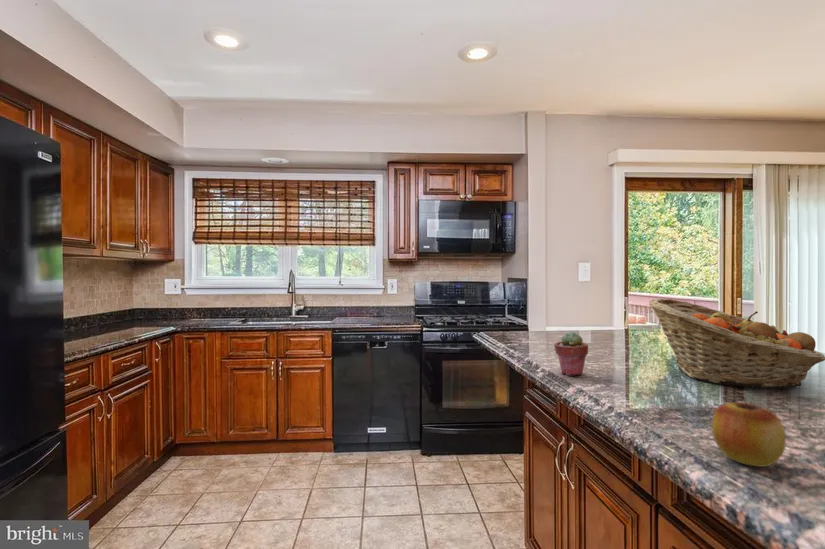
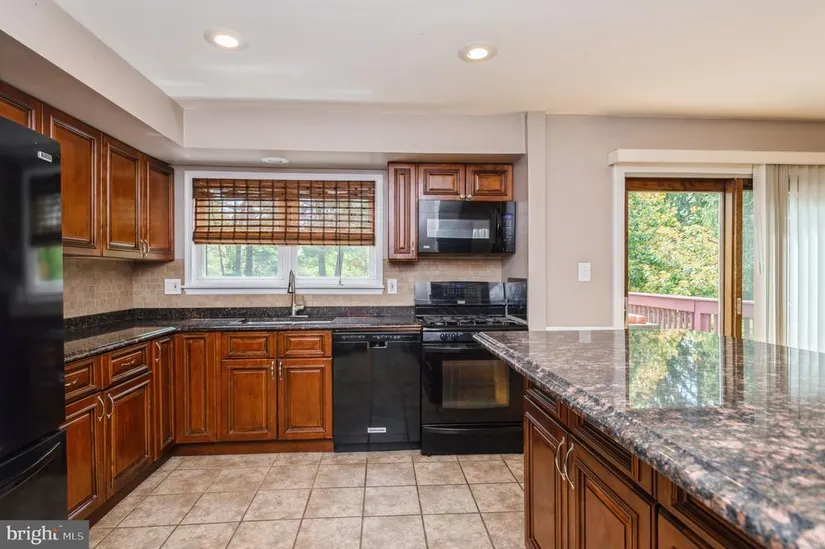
- apple [711,396,787,468]
- potted succulent [553,331,589,377]
- fruit basket [648,298,825,389]
